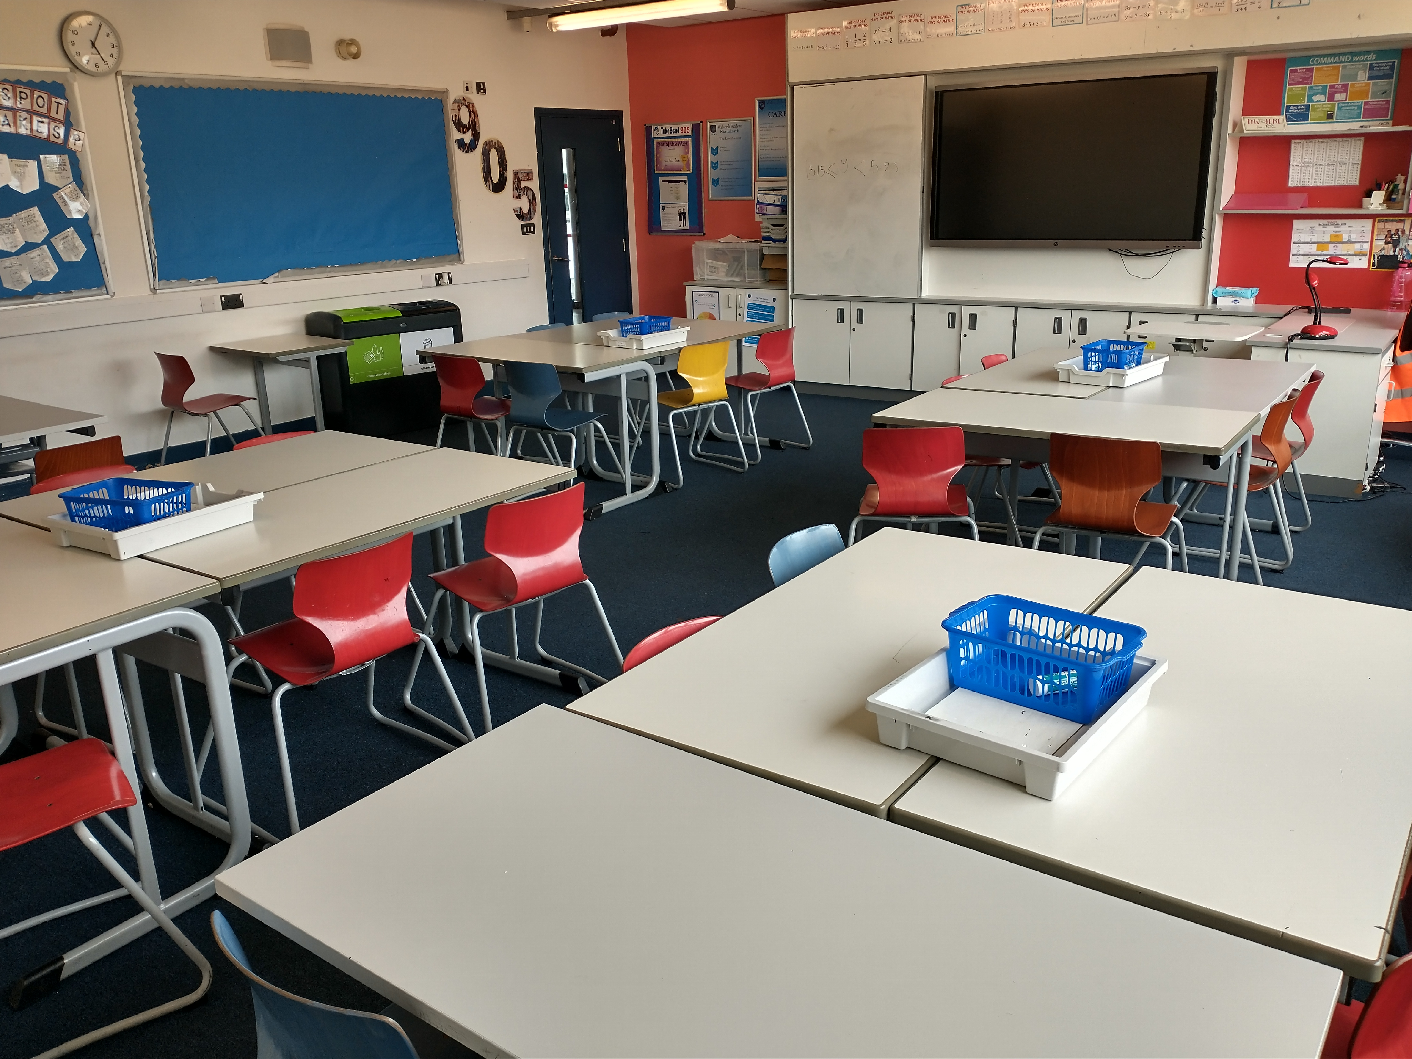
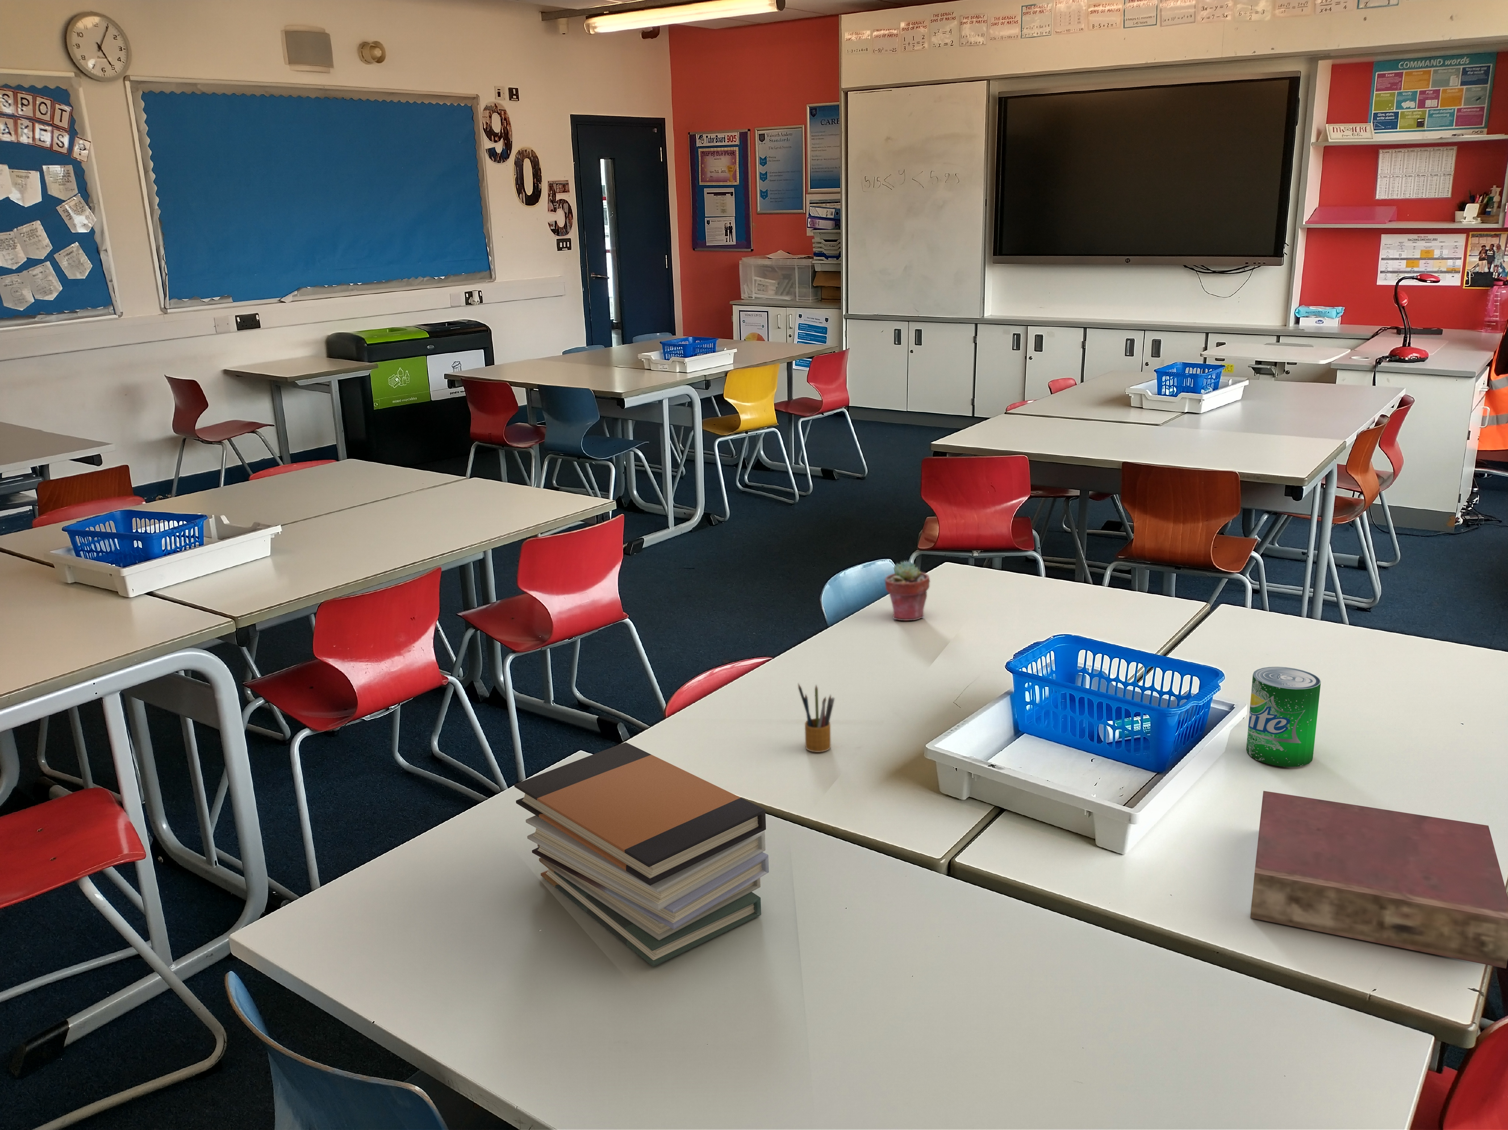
+ pencil box [798,683,836,753]
+ beverage can [1246,667,1322,767]
+ book stack [514,742,769,967]
+ potted succulent [885,560,931,621]
+ book [1250,791,1508,969]
